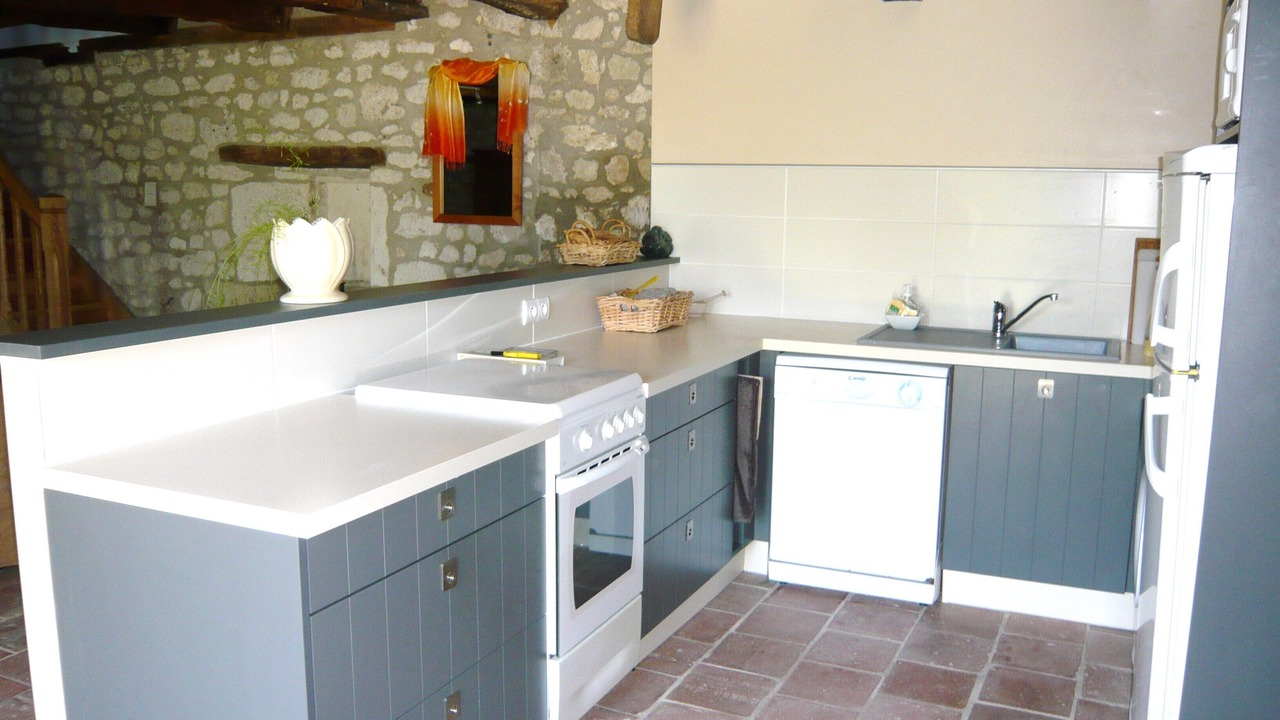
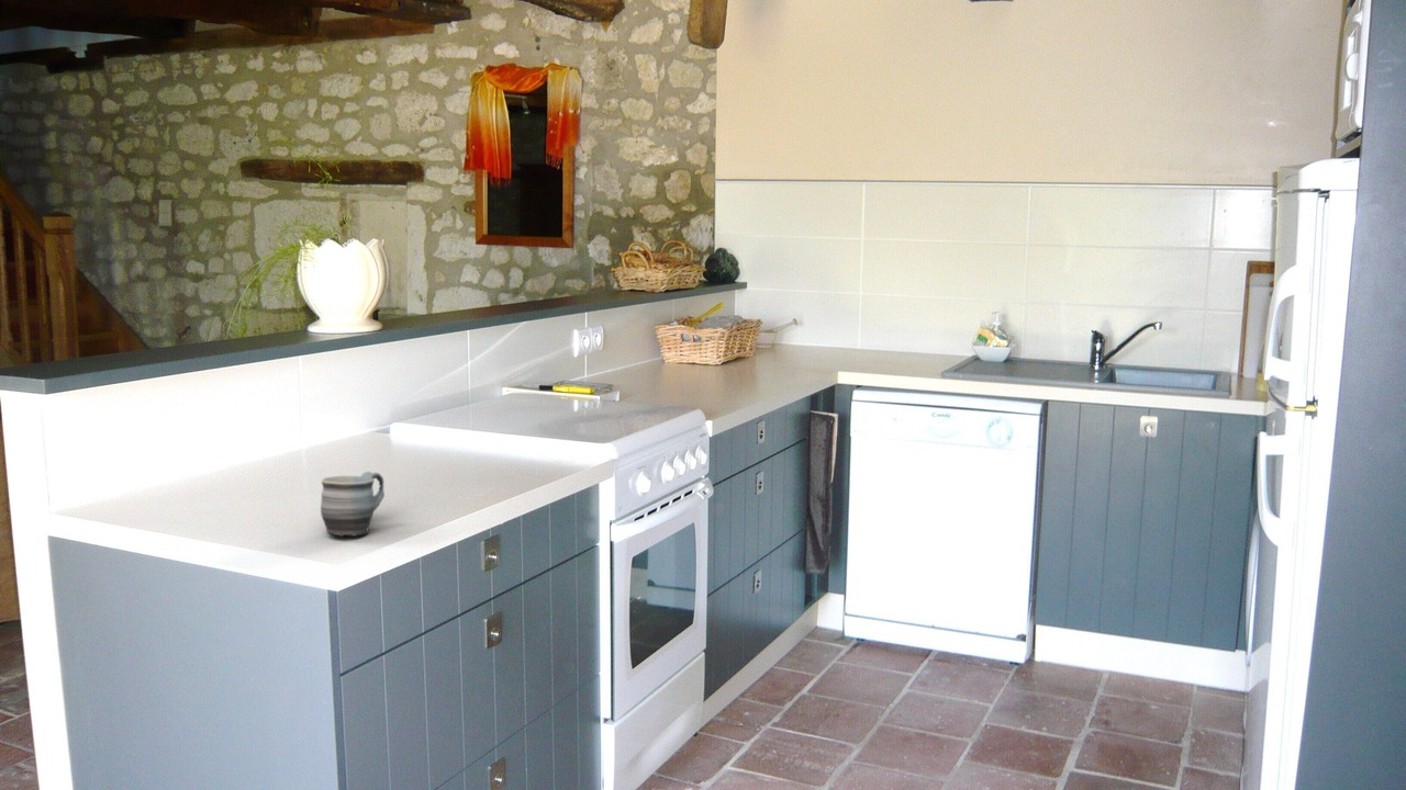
+ mug [320,471,386,538]
